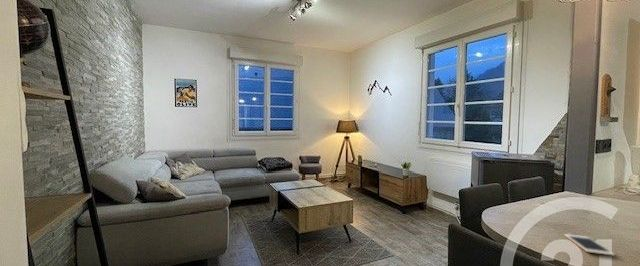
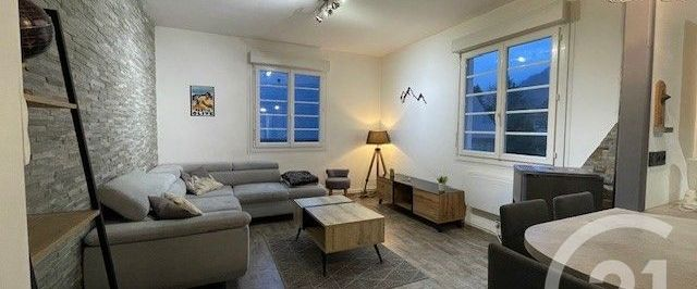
- cell phone [563,233,616,257]
